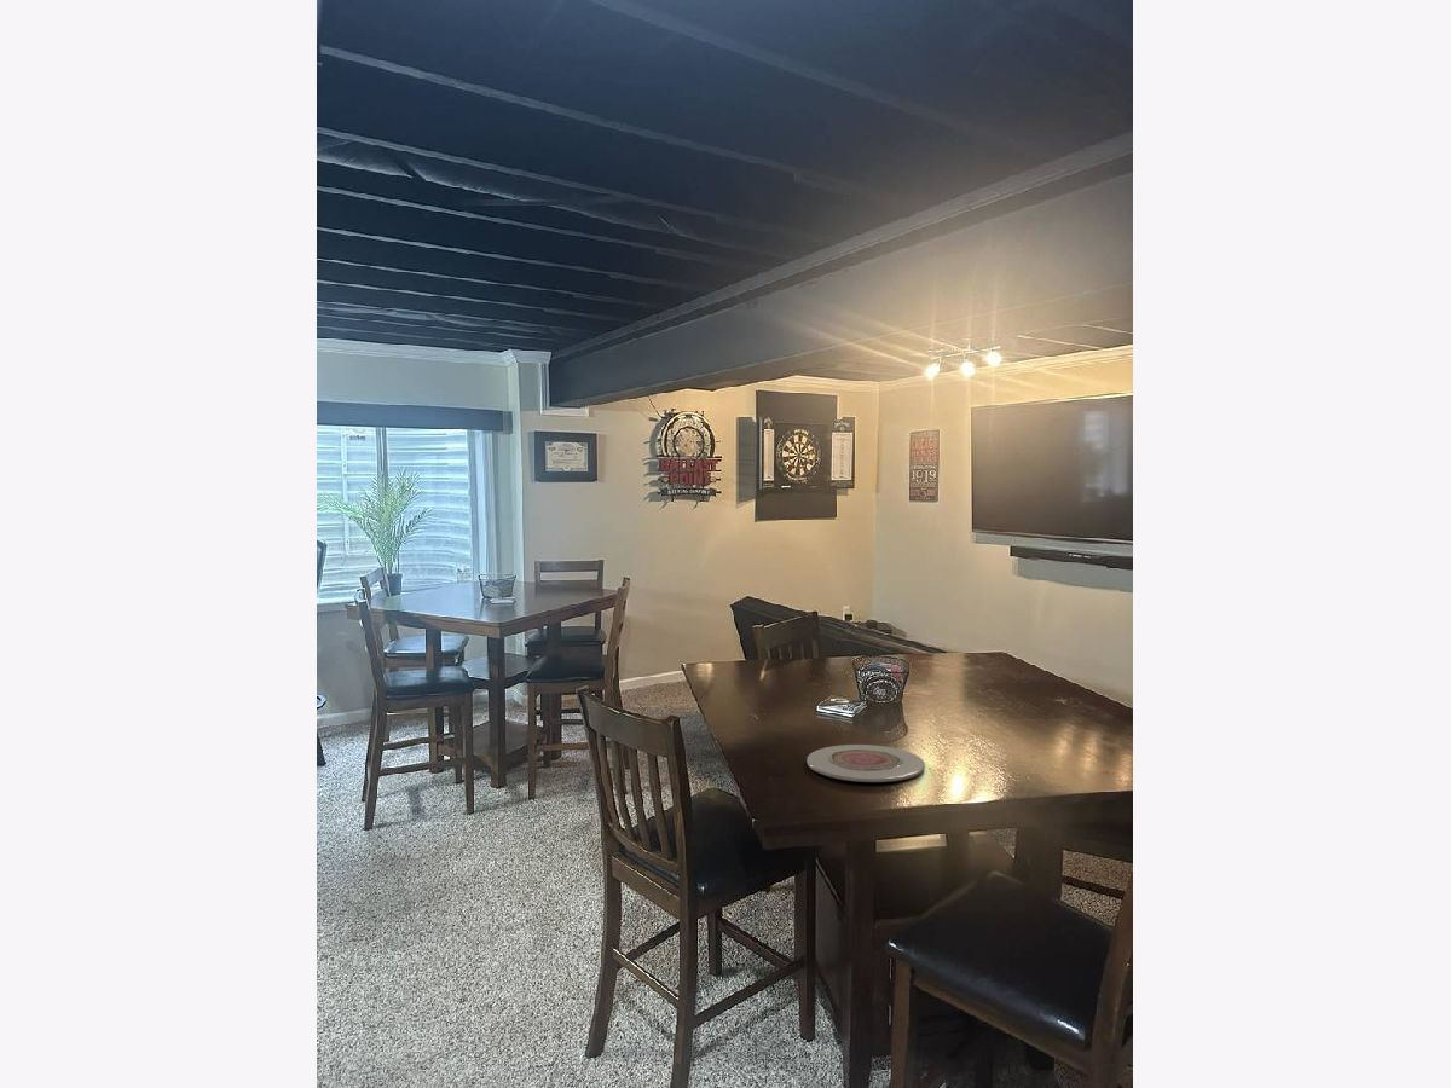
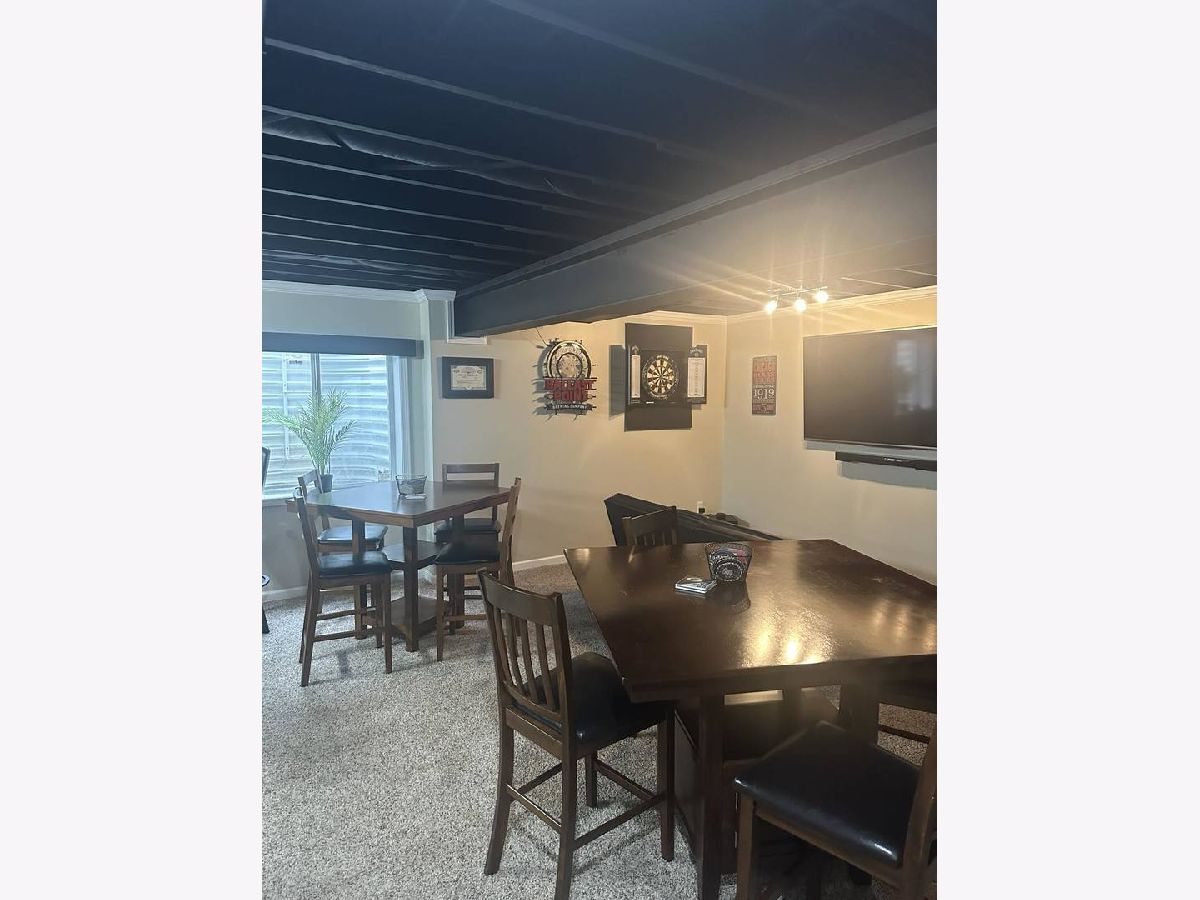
- plate [805,743,926,783]
